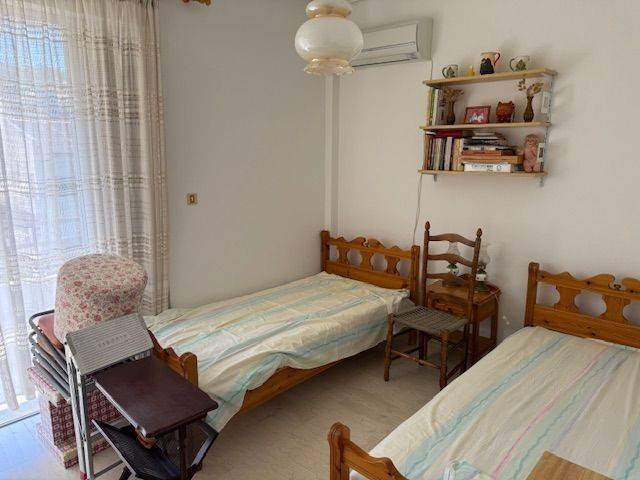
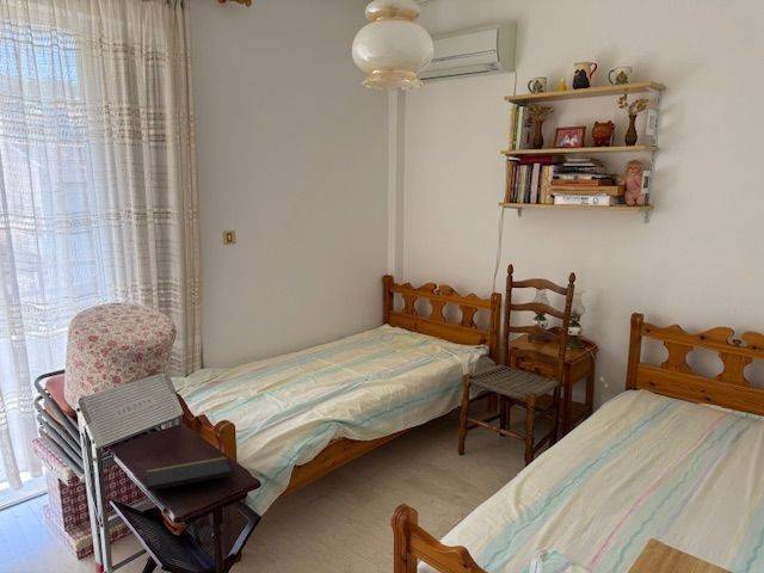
+ notepad [146,456,235,492]
